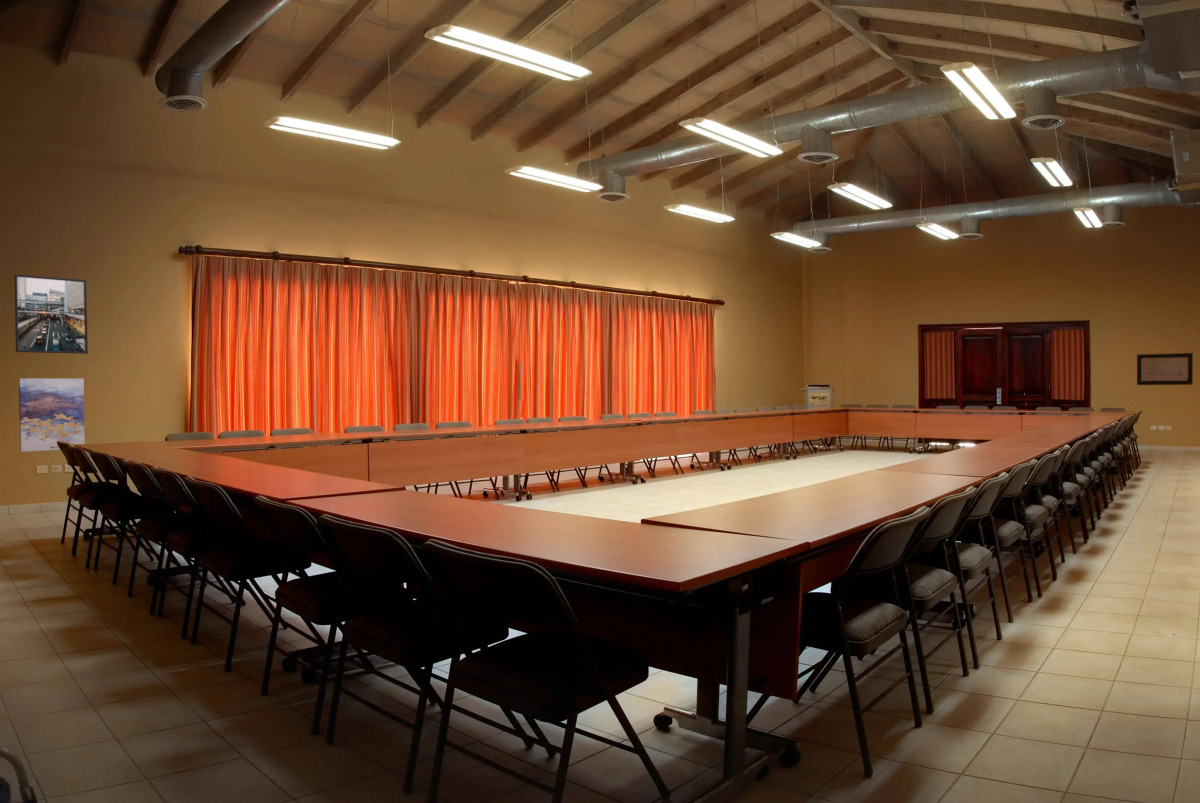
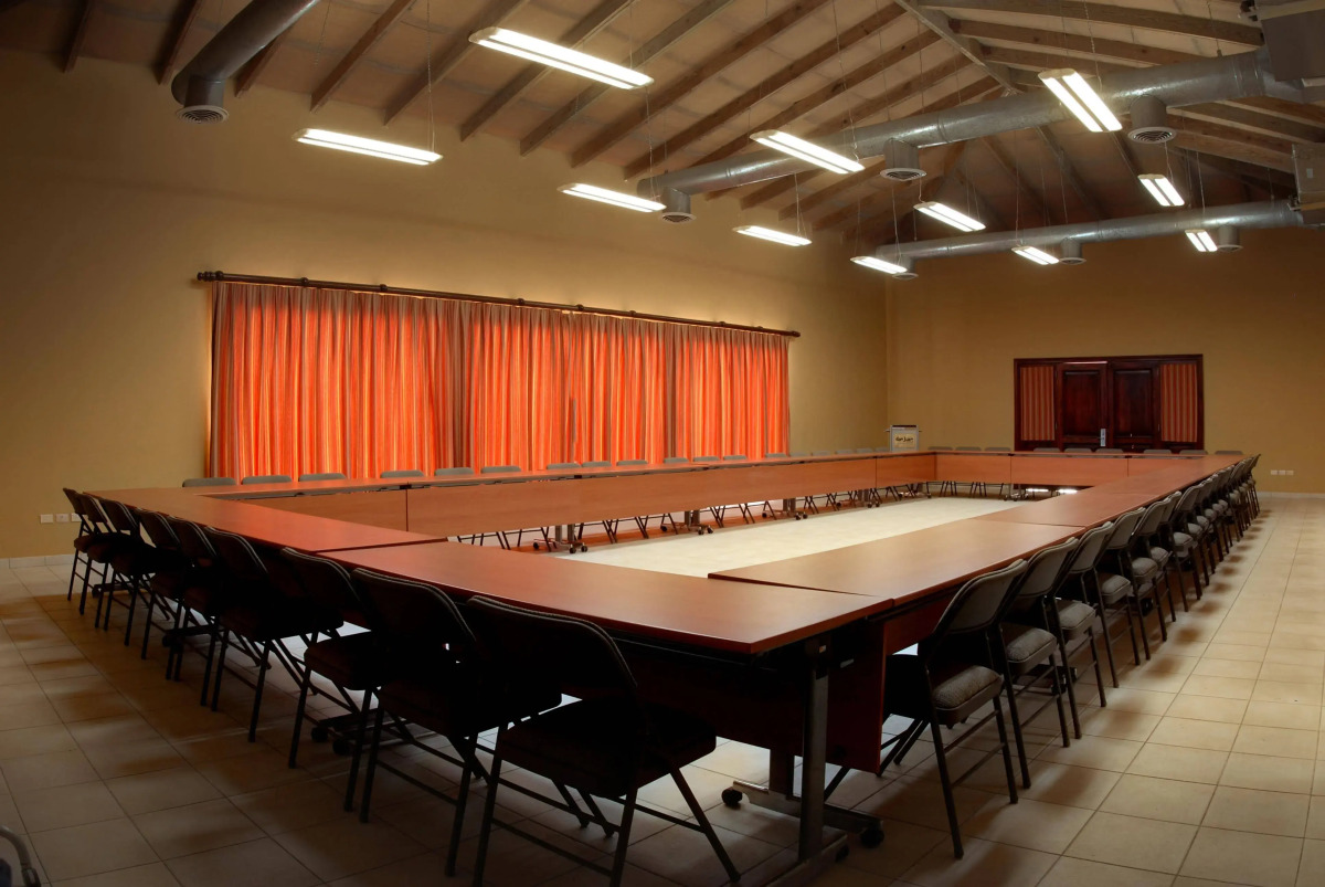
- wall art [18,377,86,453]
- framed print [13,273,89,355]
- wall art [1136,352,1194,386]
